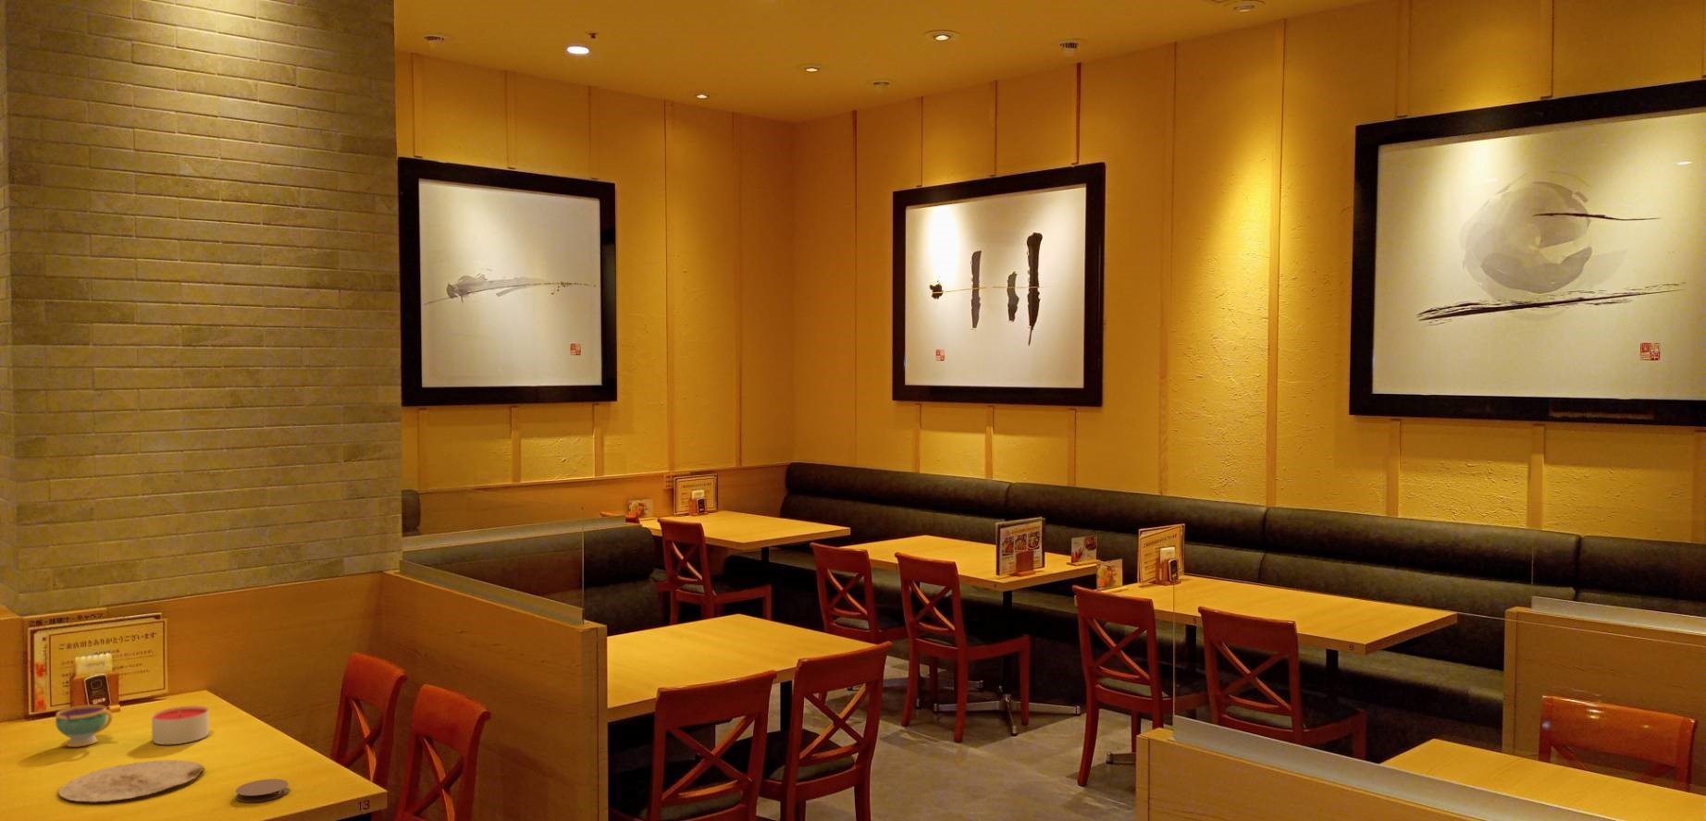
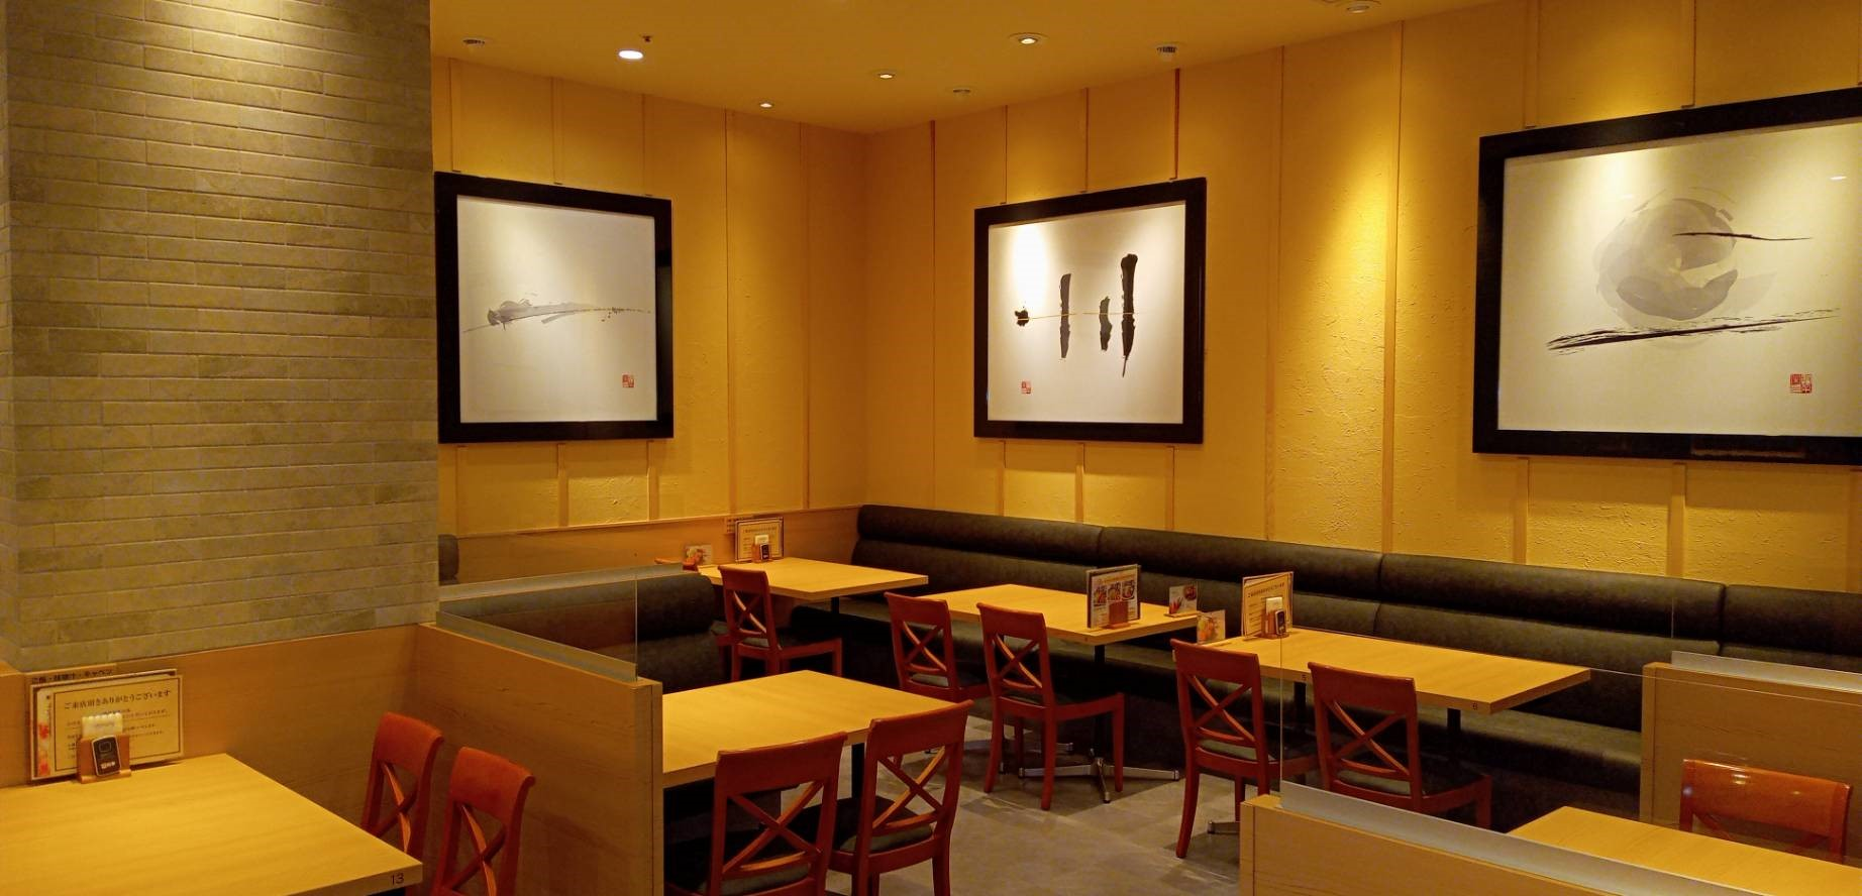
- plate [58,759,206,803]
- coaster [235,779,289,803]
- teacup [54,704,113,748]
- candle [151,705,210,745]
